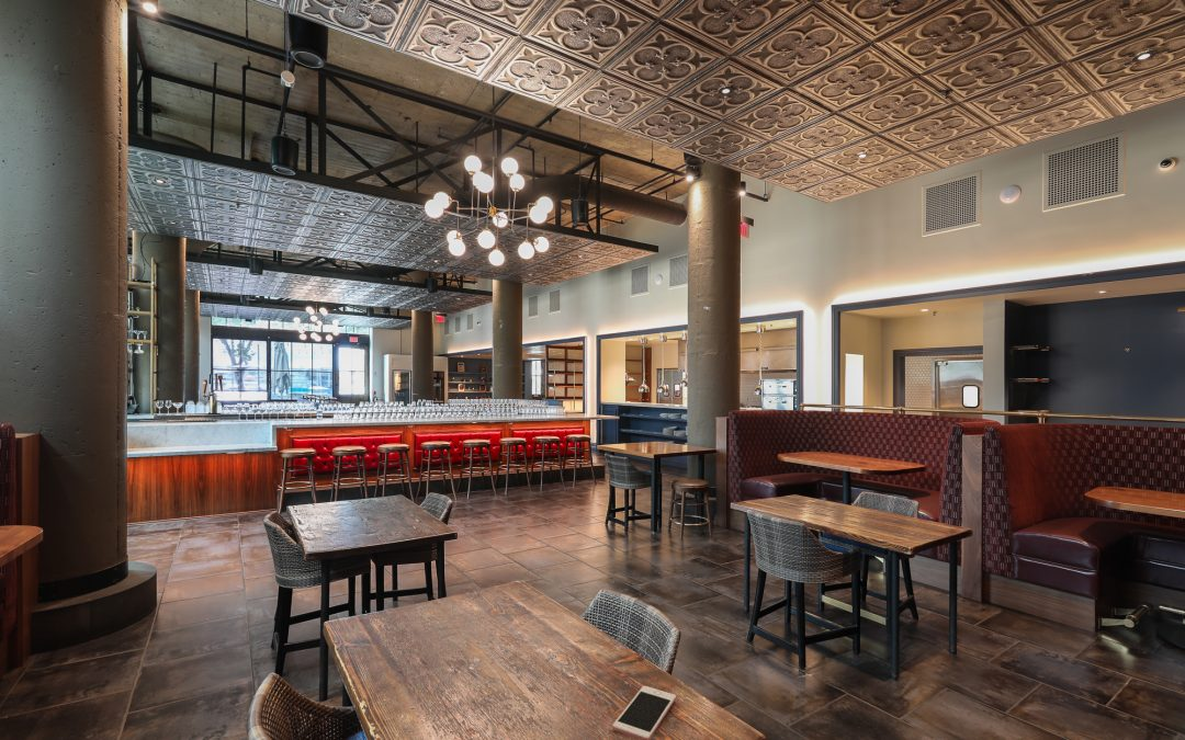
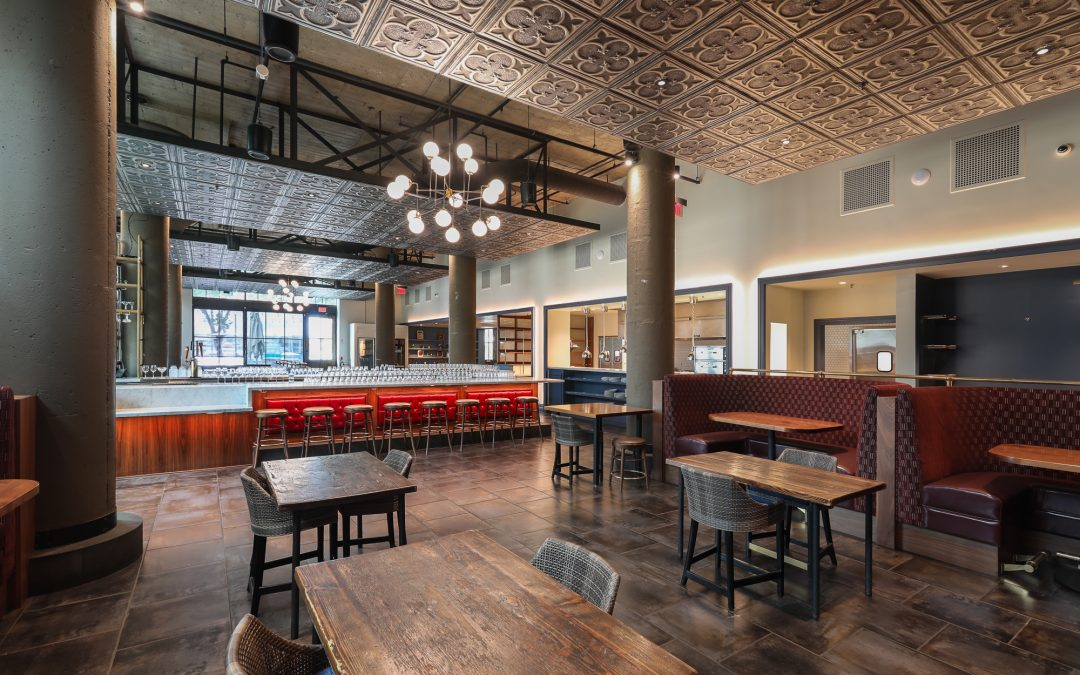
- cell phone [612,685,677,740]
